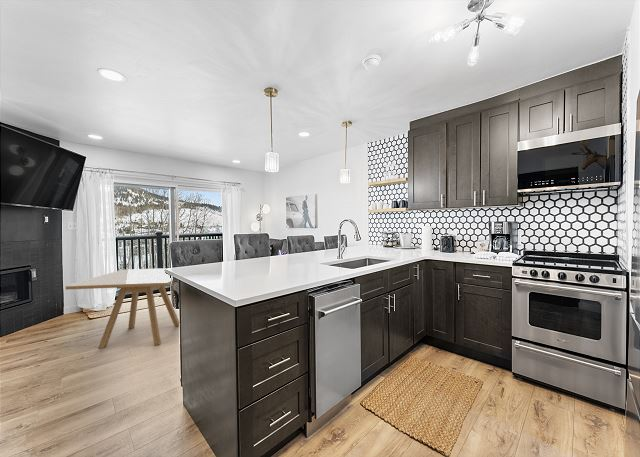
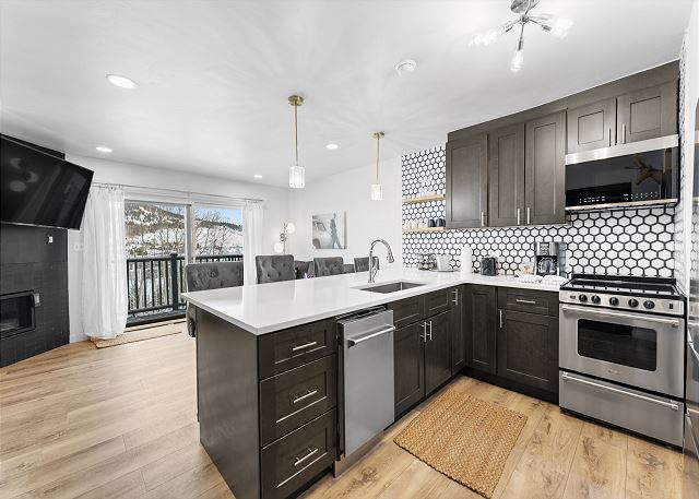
- dining table [65,267,180,349]
